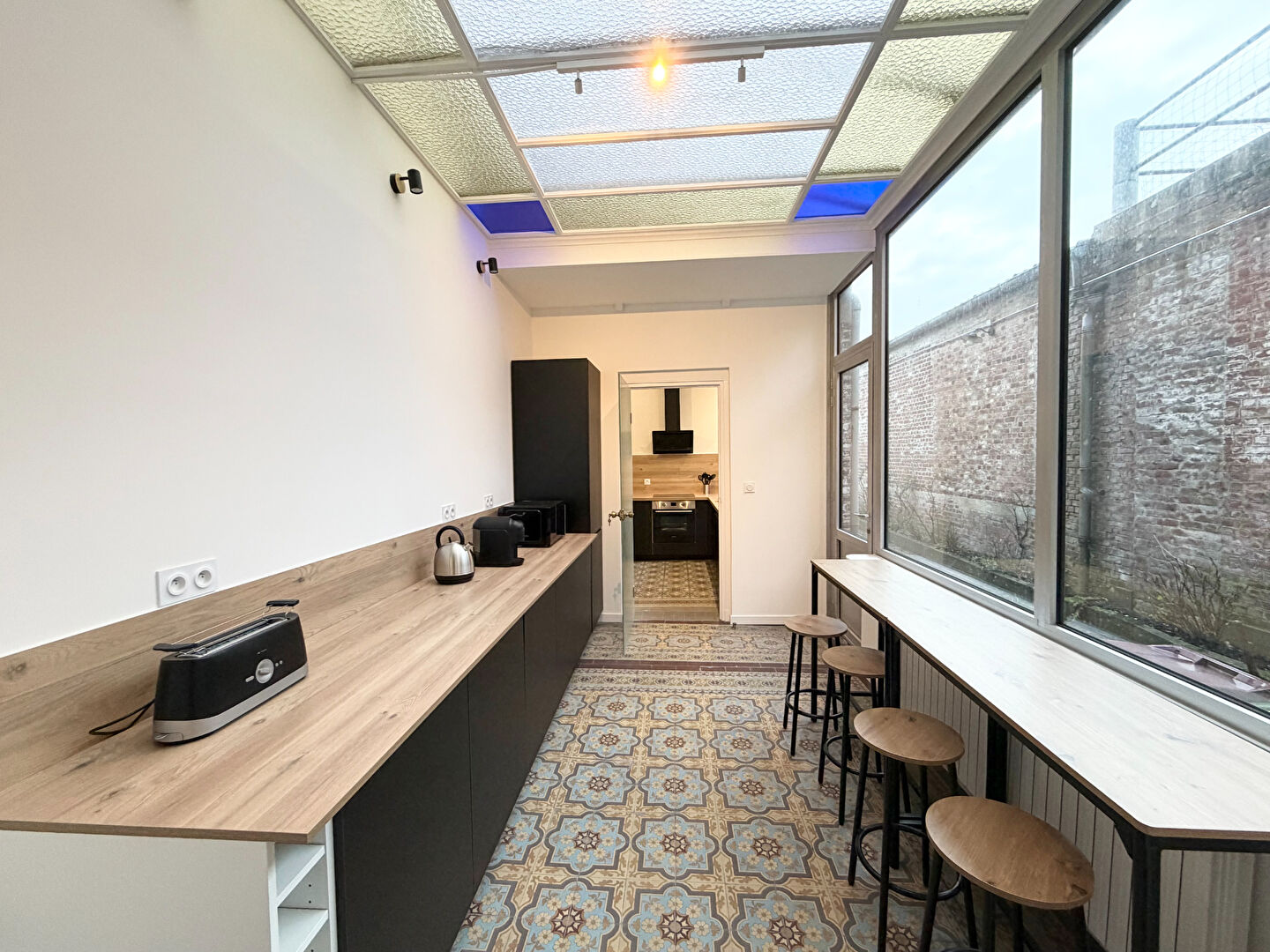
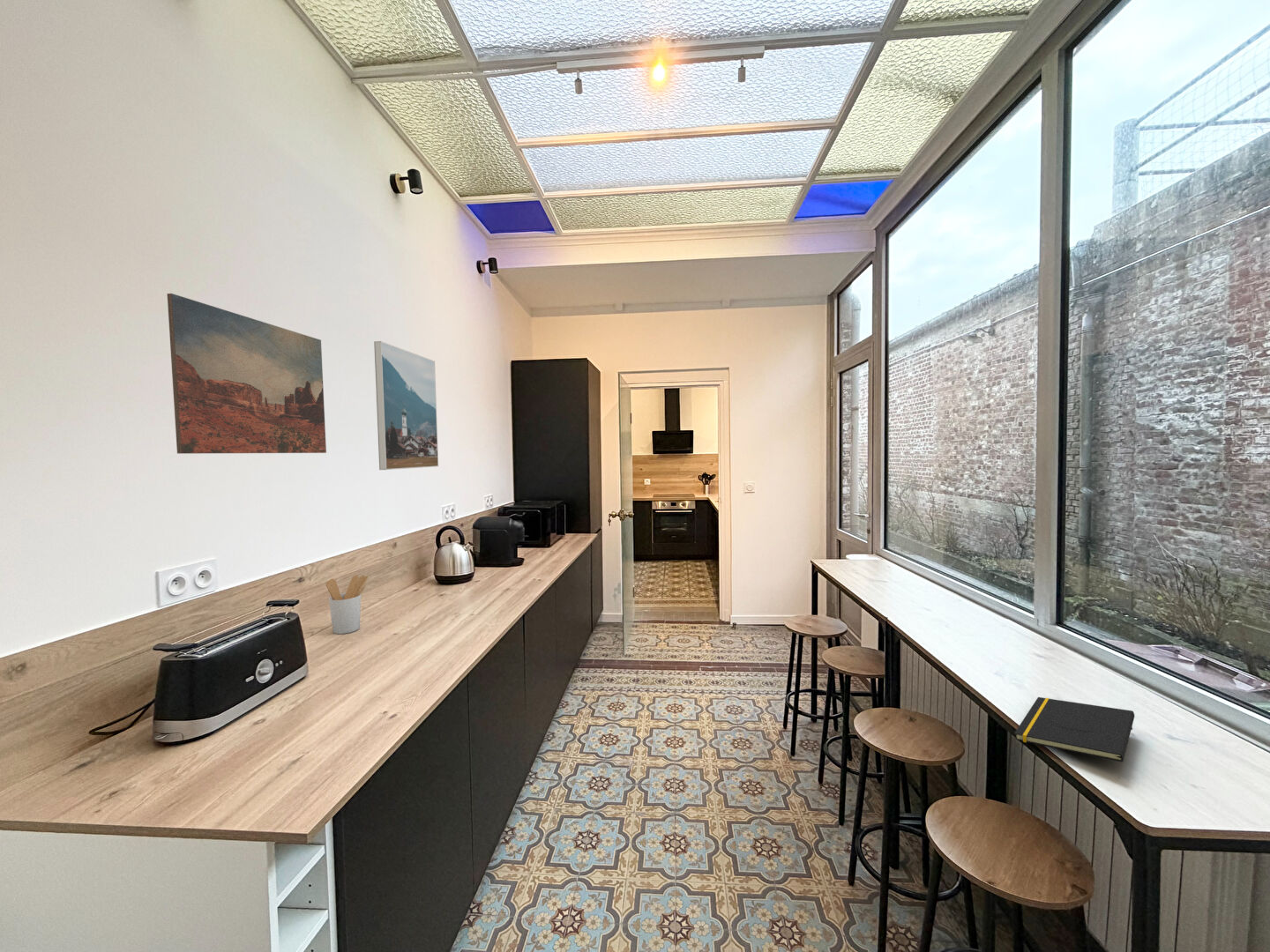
+ notepad [1013,696,1135,762]
+ wall art [167,293,327,455]
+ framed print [373,340,439,471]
+ utensil holder [325,574,369,635]
